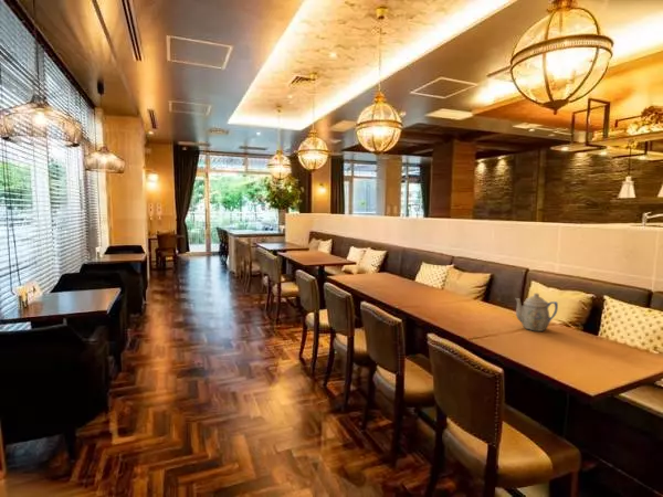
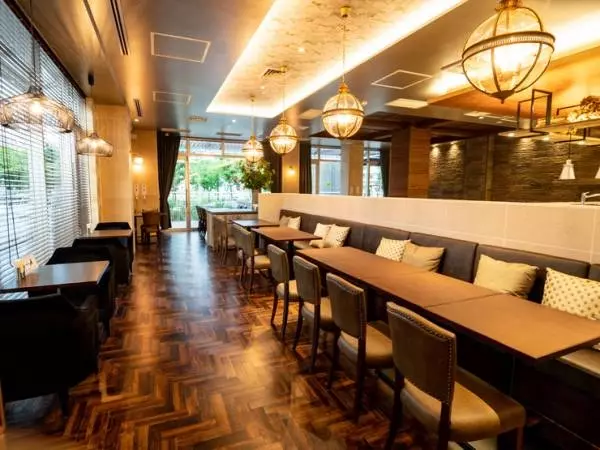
- teapot [514,292,559,332]
